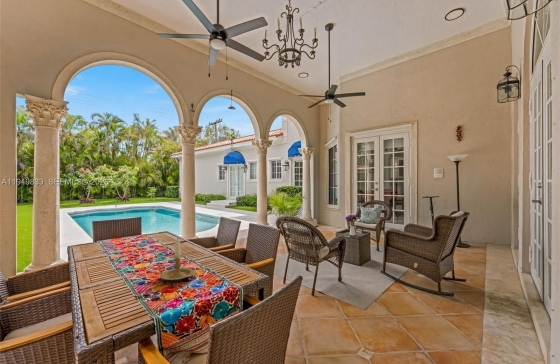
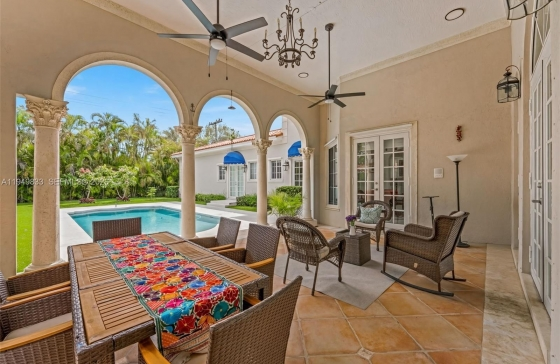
- candle holder [157,237,195,281]
